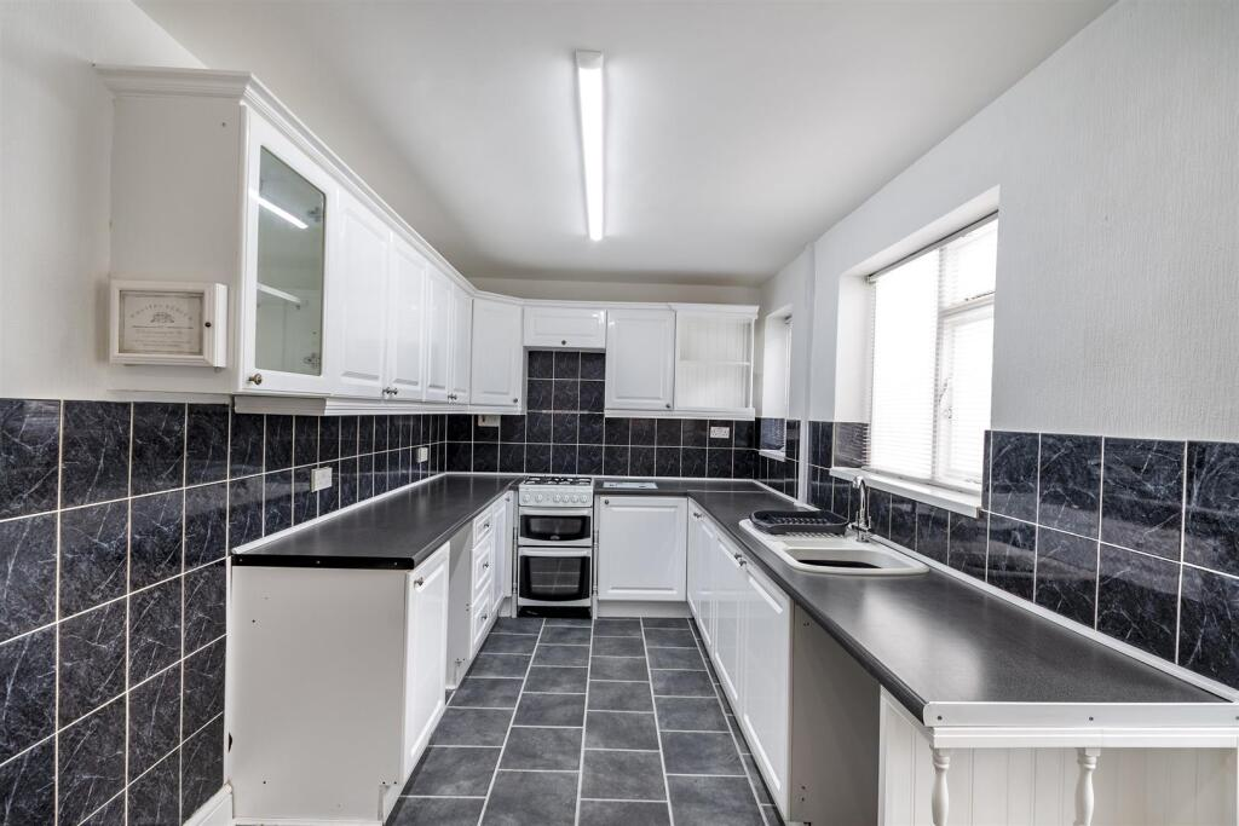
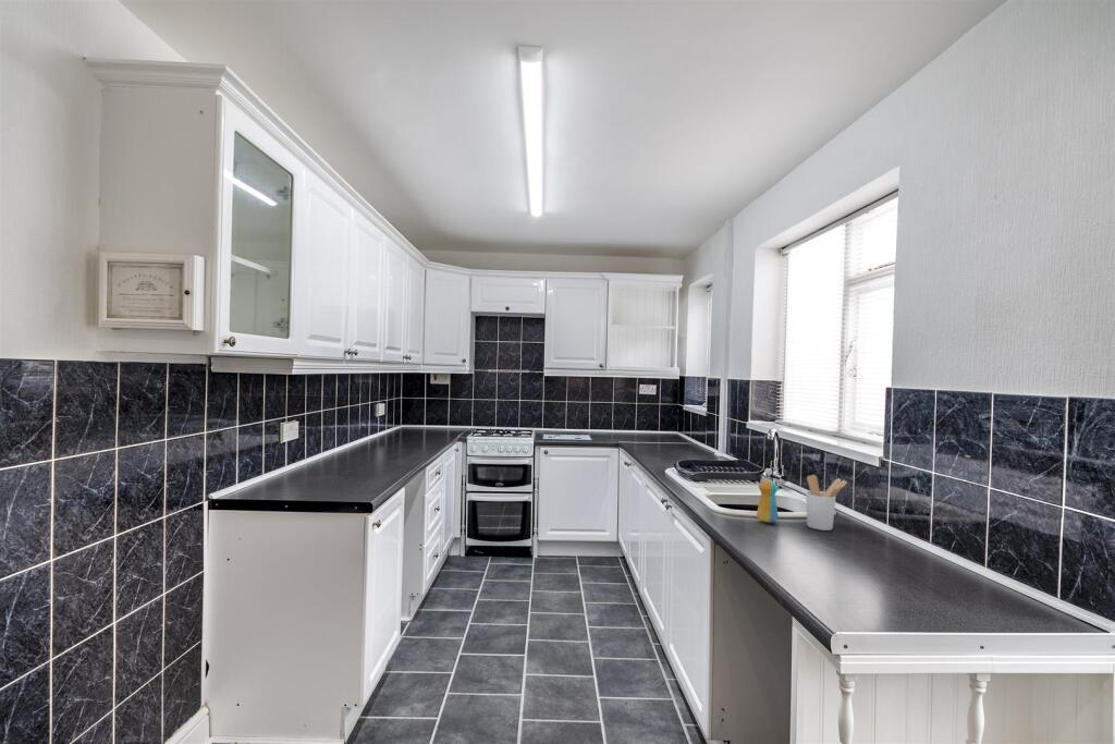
+ soap dispenser [756,467,780,523]
+ utensil holder [805,474,848,532]
